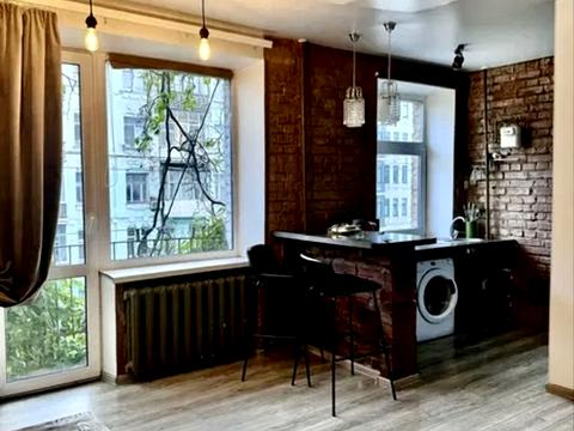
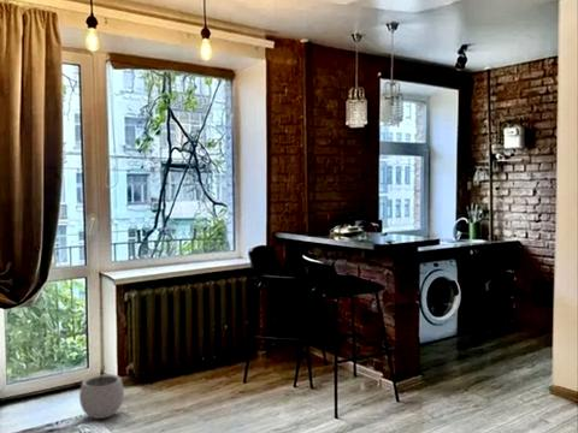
+ plant pot [78,363,125,420]
